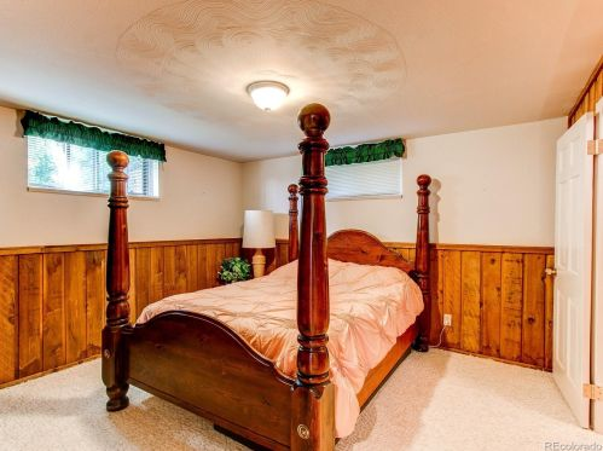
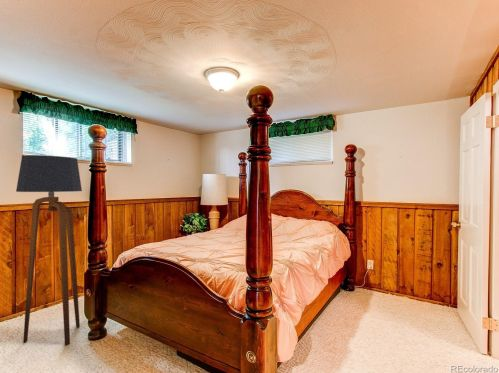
+ floor lamp [15,154,83,346]
